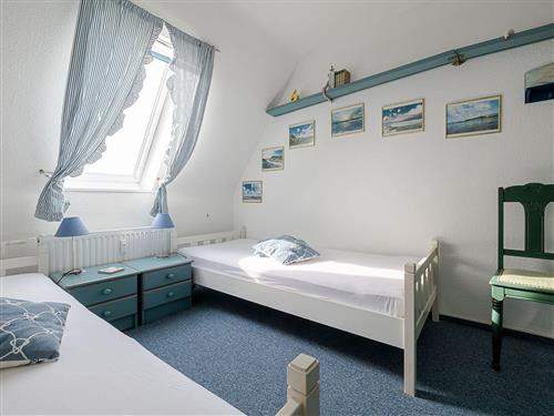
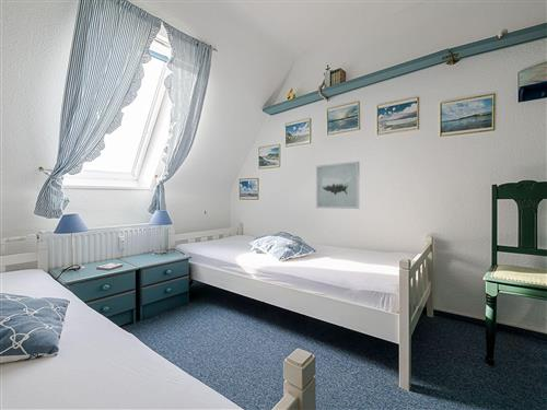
+ wall art [315,161,361,210]
